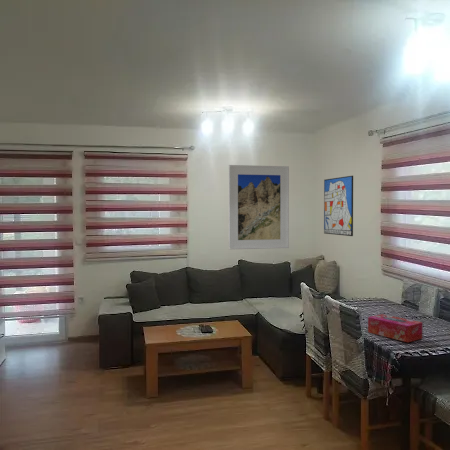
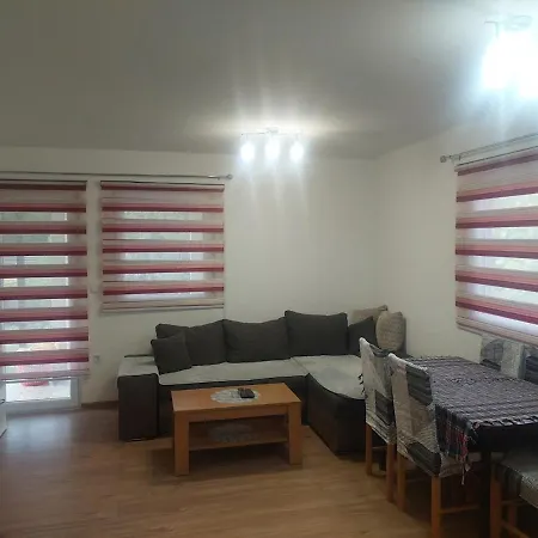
- wall art [323,175,354,237]
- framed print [228,164,290,250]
- tissue box [367,313,424,343]
